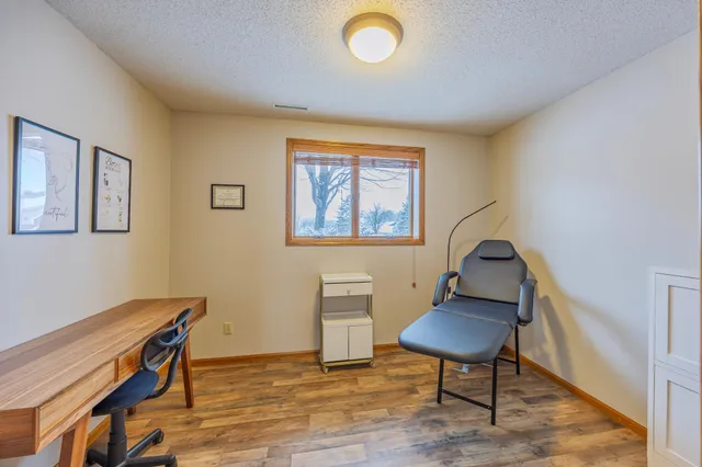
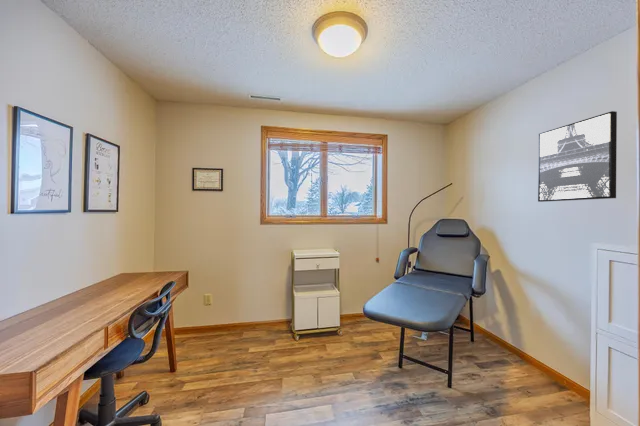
+ wall art [537,110,618,203]
